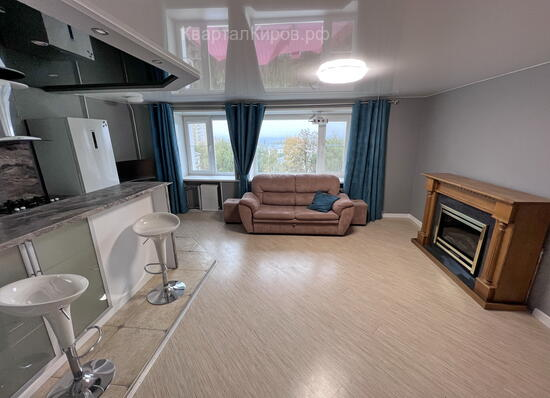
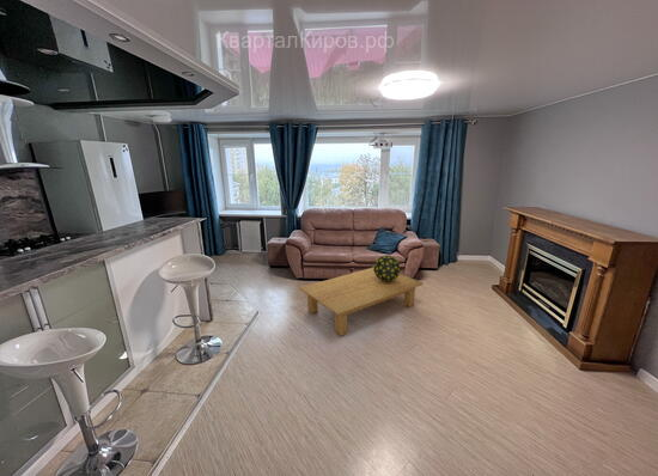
+ coffee table [299,267,425,337]
+ decorative sphere [372,254,402,282]
